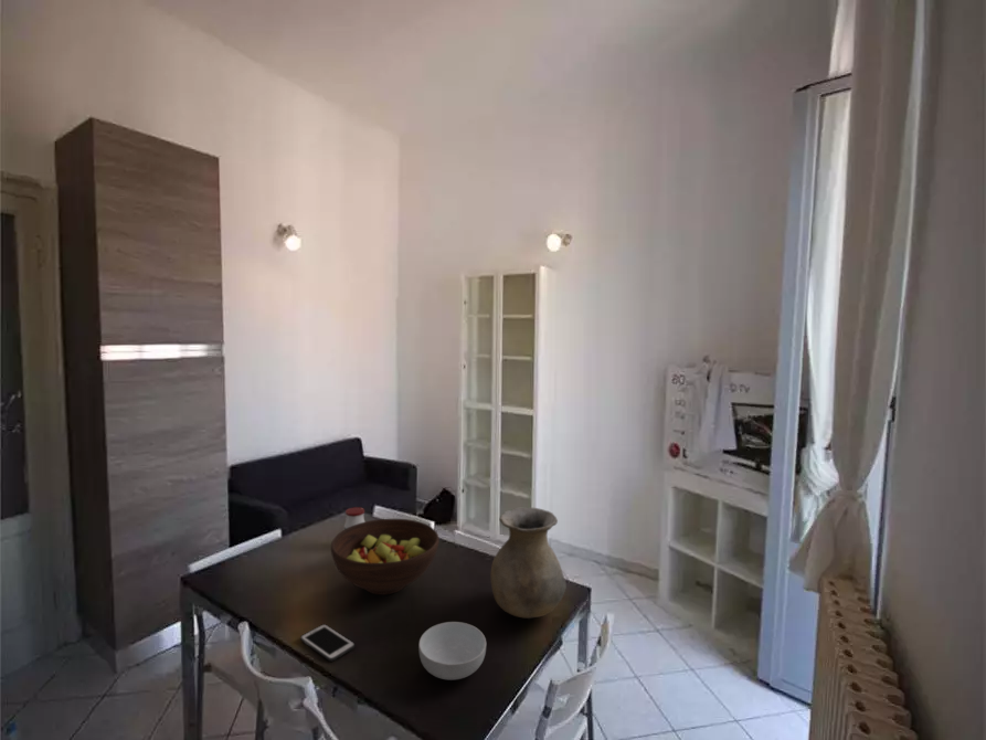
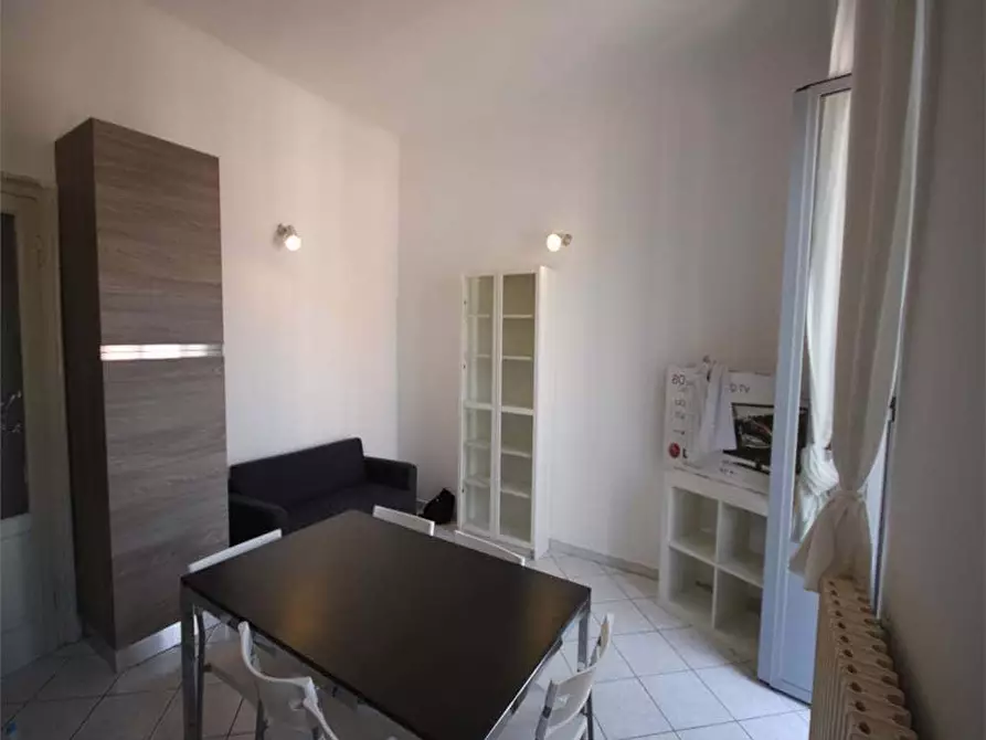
- vase [489,507,568,620]
- jar [343,506,365,530]
- cereal bowl [417,621,487,681]
- fruit bowl [330,518,439,596]
- cell phone [299,623,356,663]
